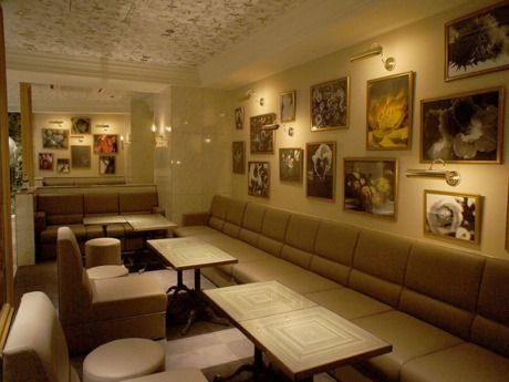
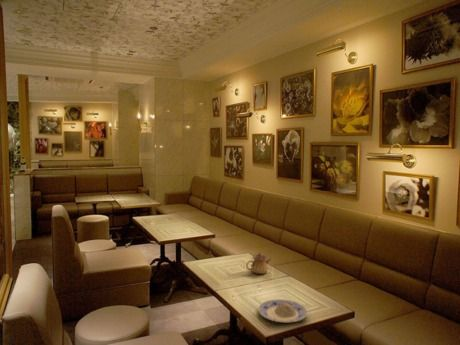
+ teapot [245,250,272,275]
+ plate [257,298,308,323]
